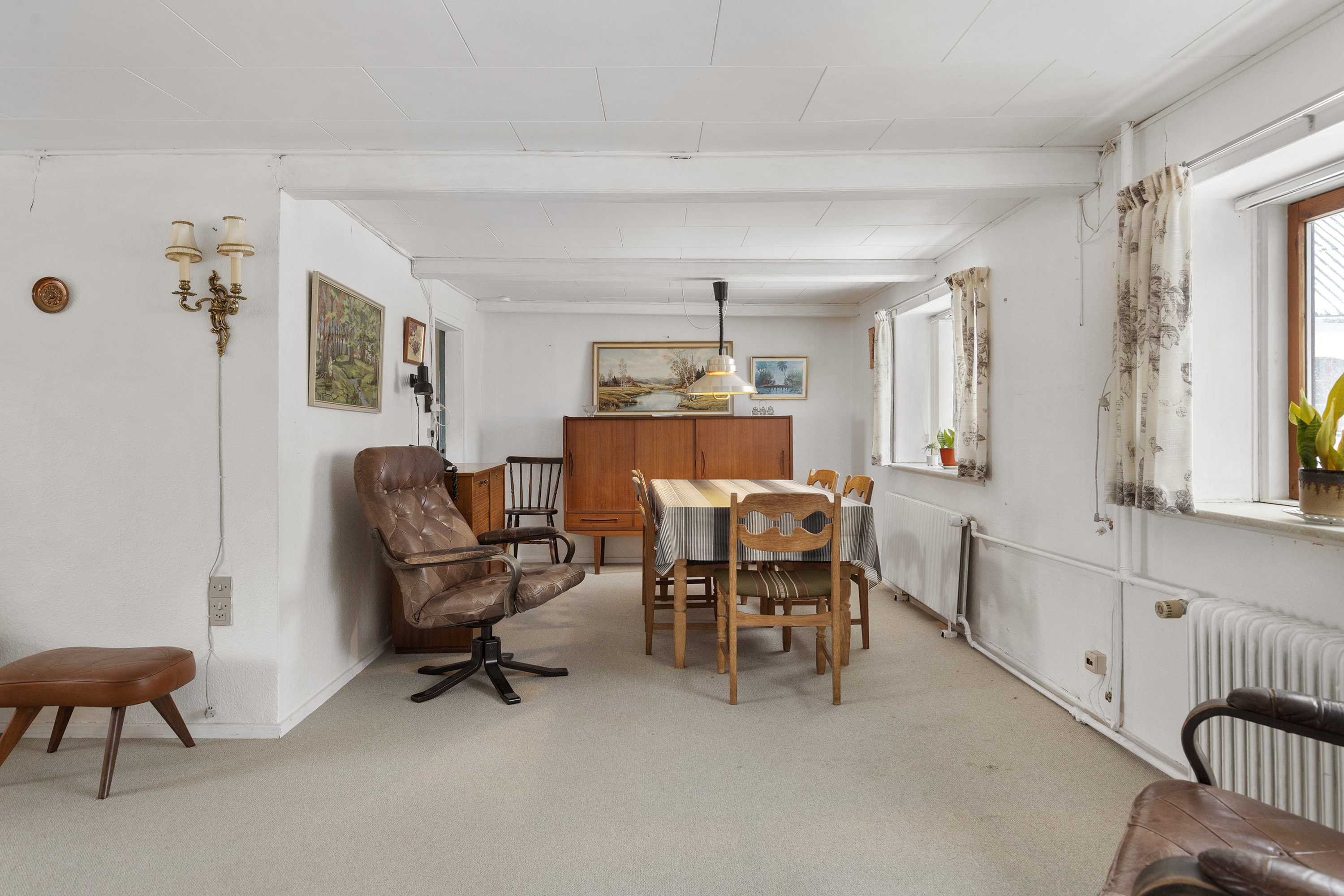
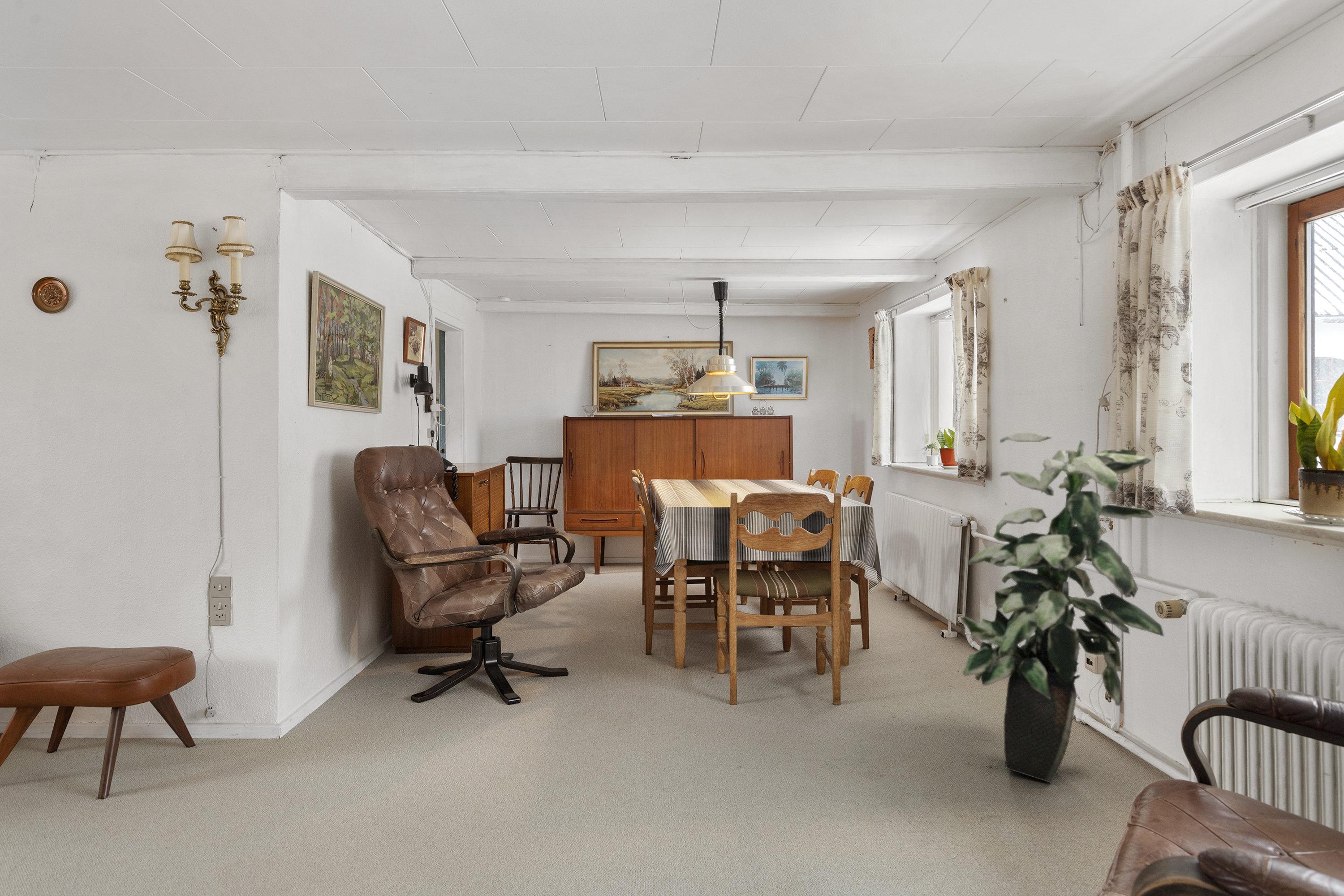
+ indoor plant [959,432,1165,784]
